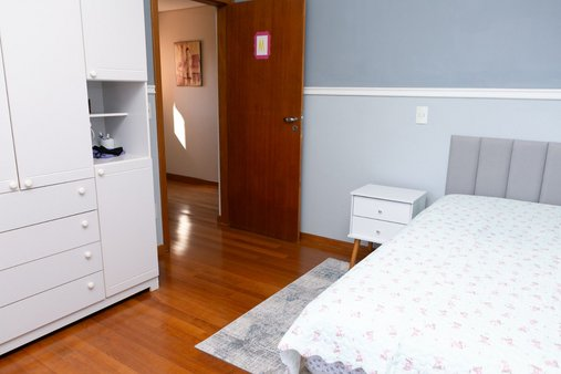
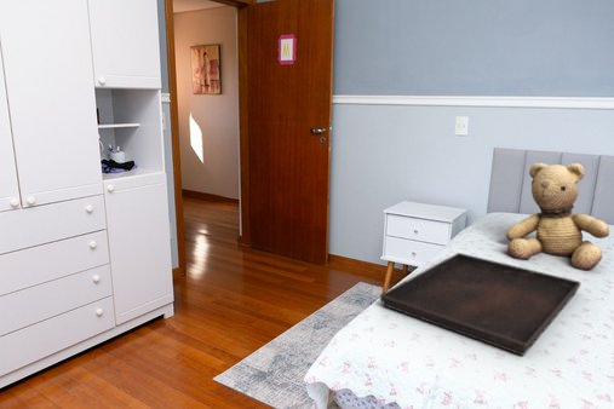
+ serving tray [379,252,583,357]
+ teddy bear [505,162,610,272]
